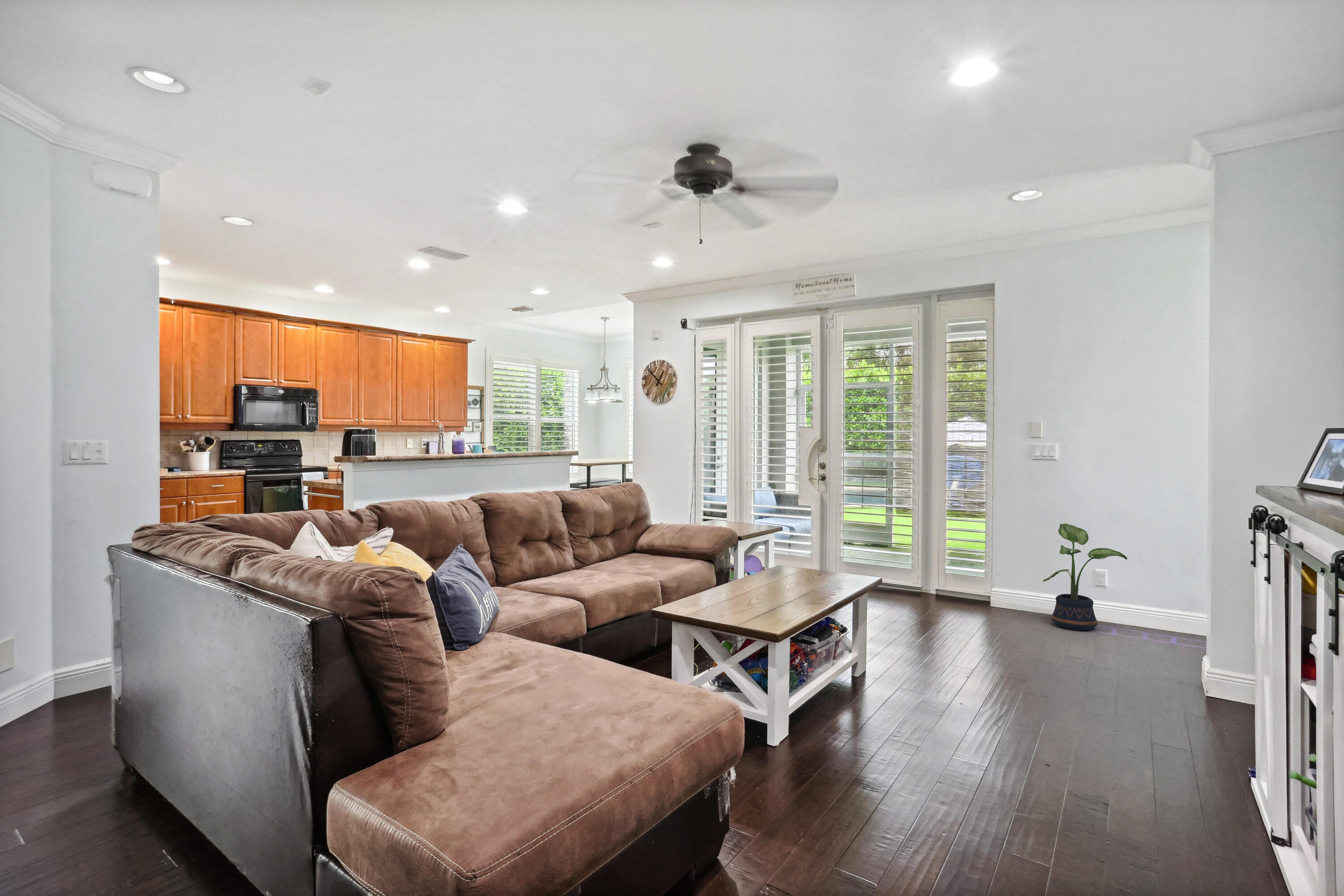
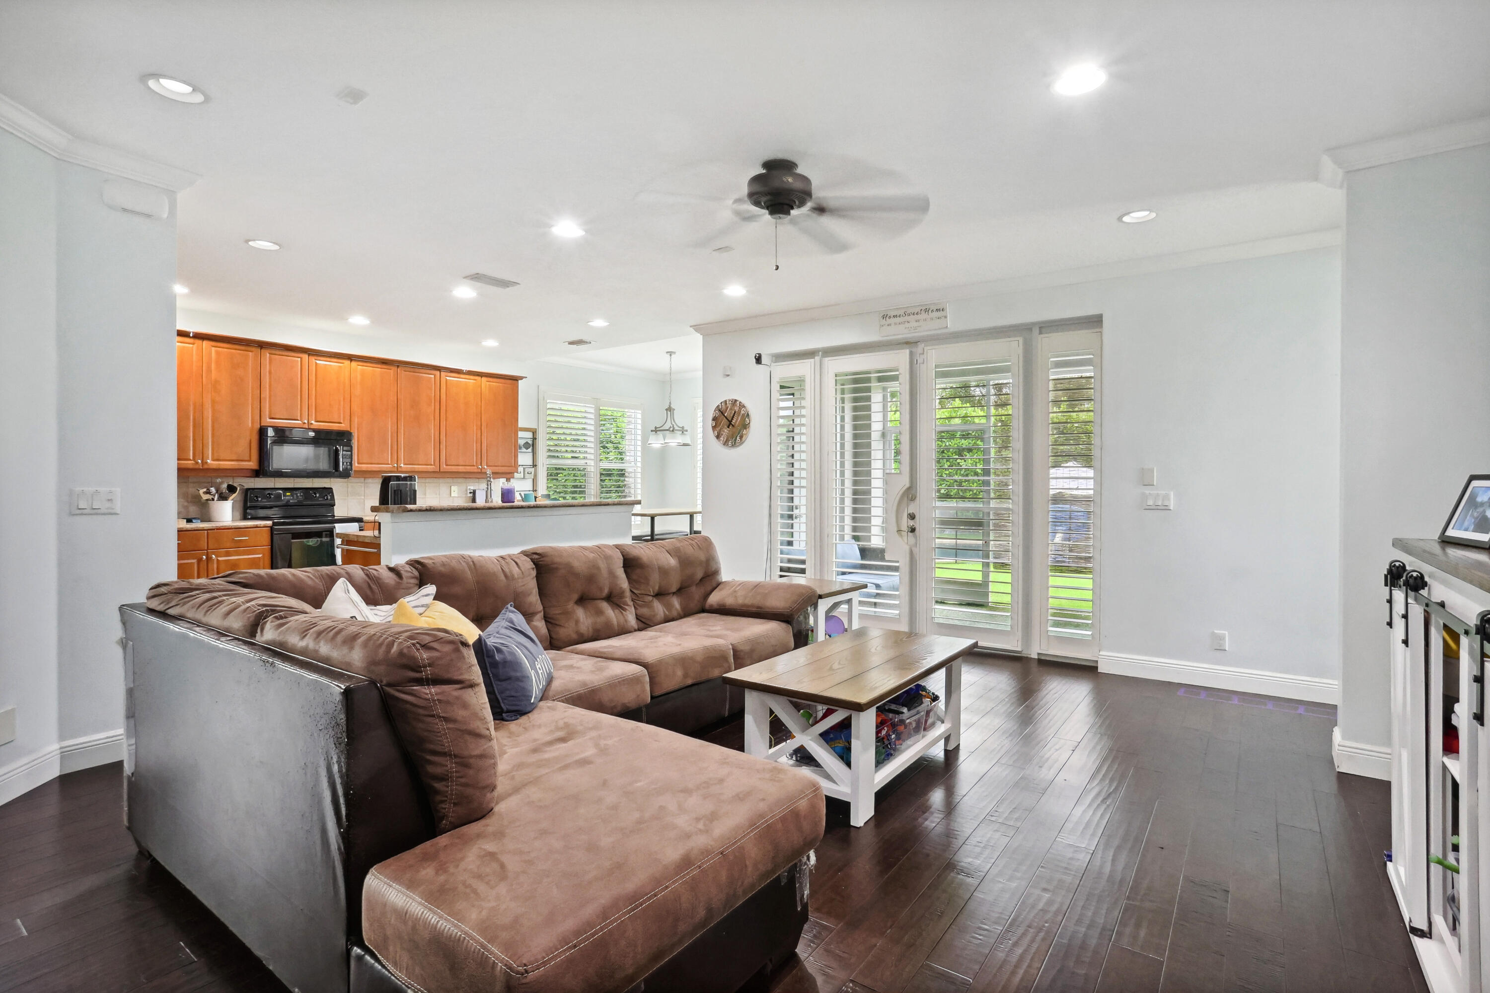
- potted plant [1042,523,1128,631]
